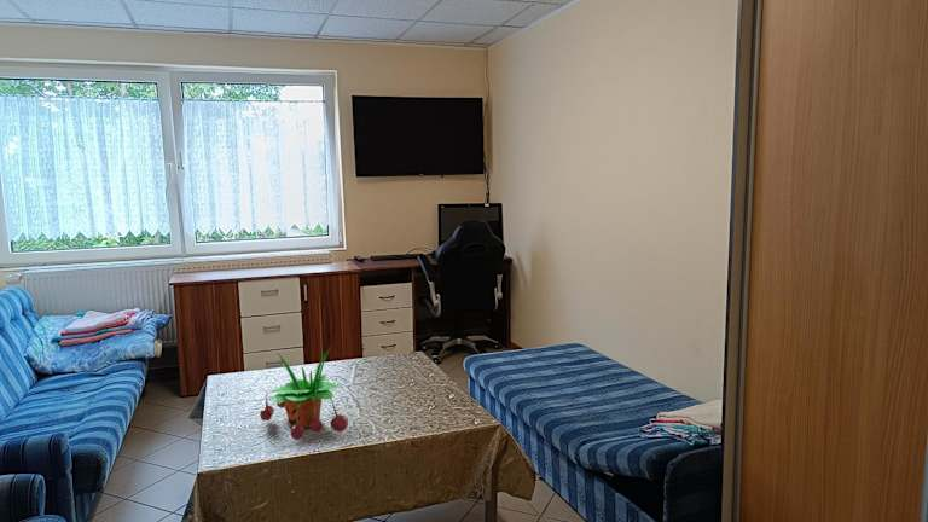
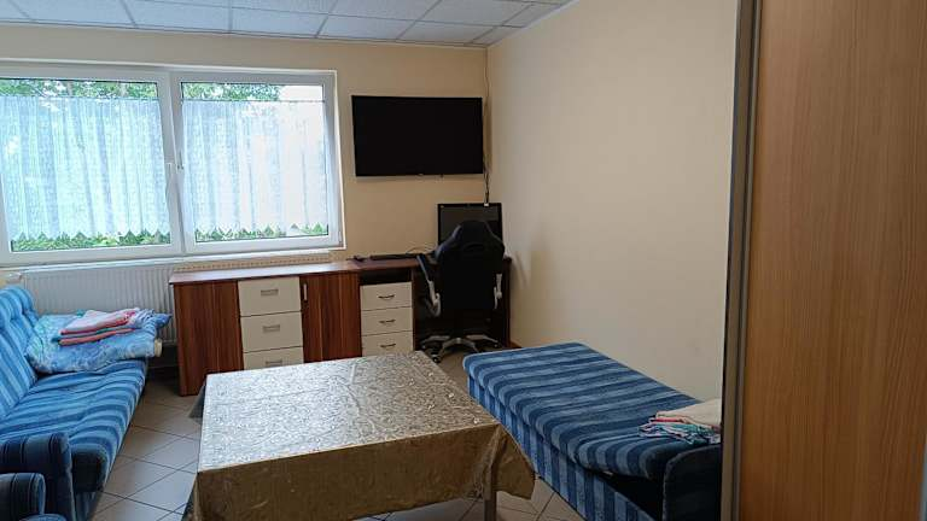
- potted plant [259,348,349,441]
